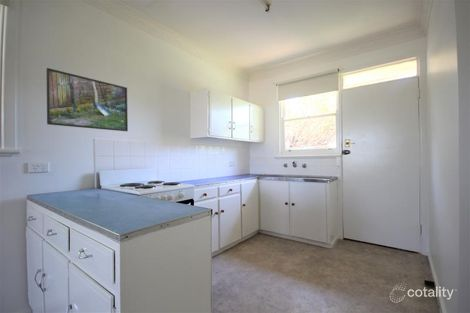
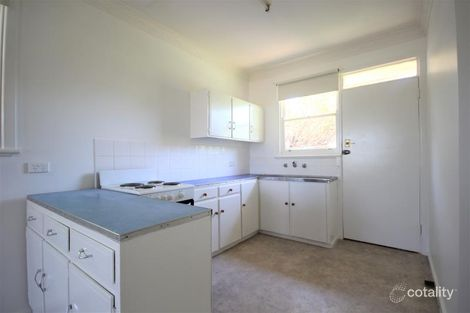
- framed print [45,67,129,132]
